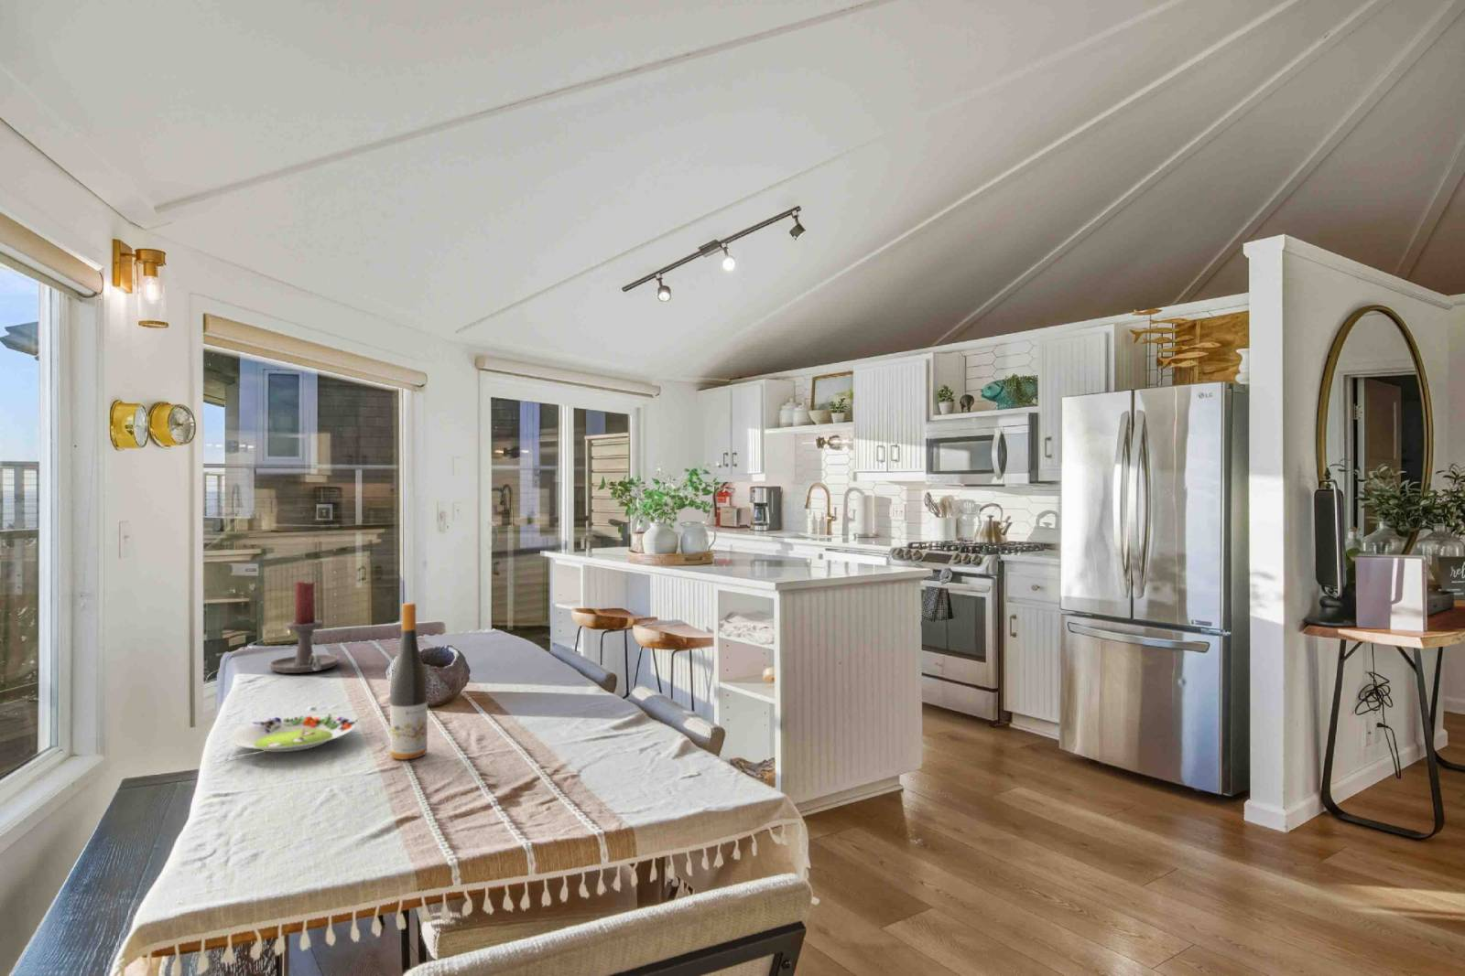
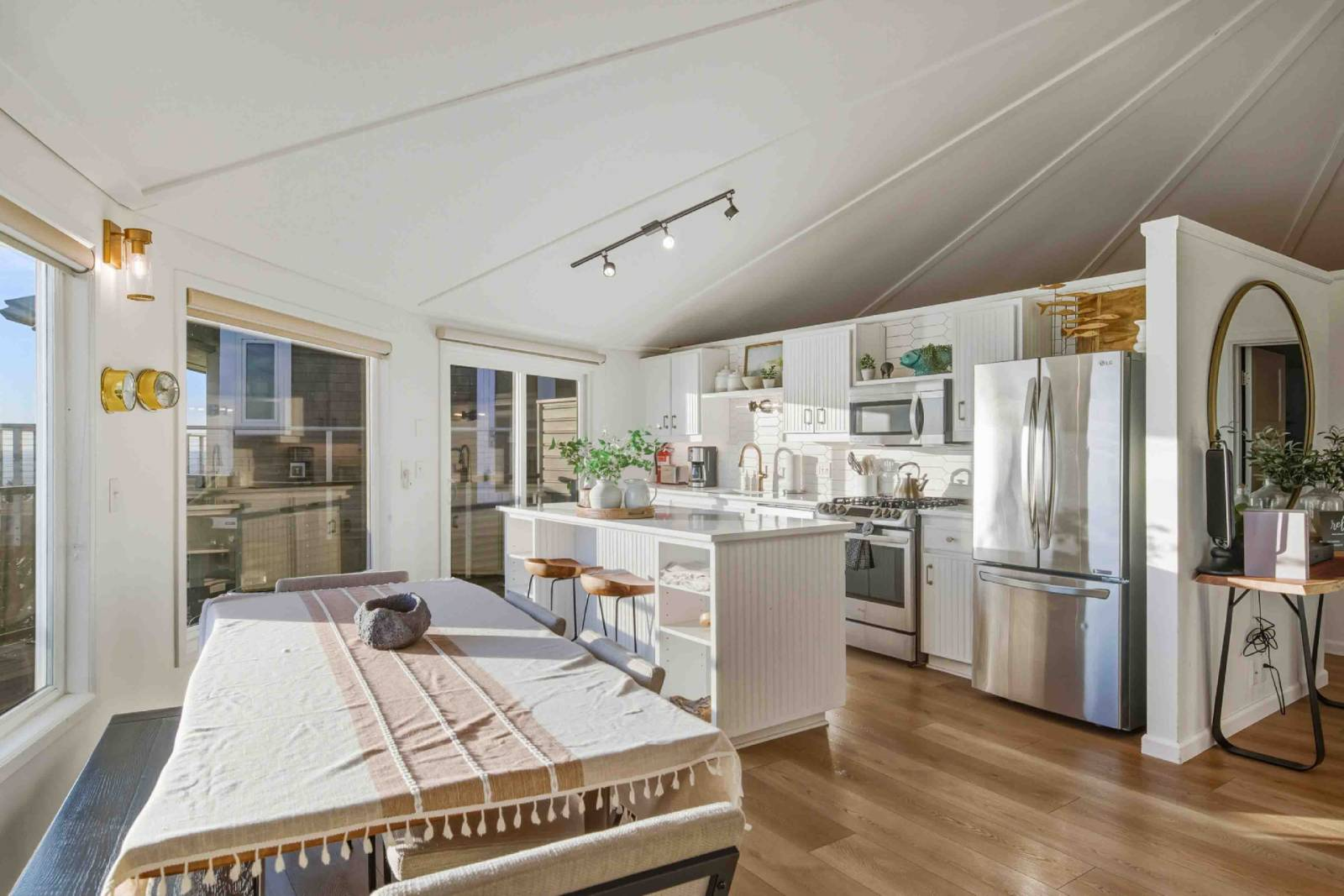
- candle holder [268,580,340,674]
- wine bottle [389,602,428,760]
- salad plate [229,712,359,753]
